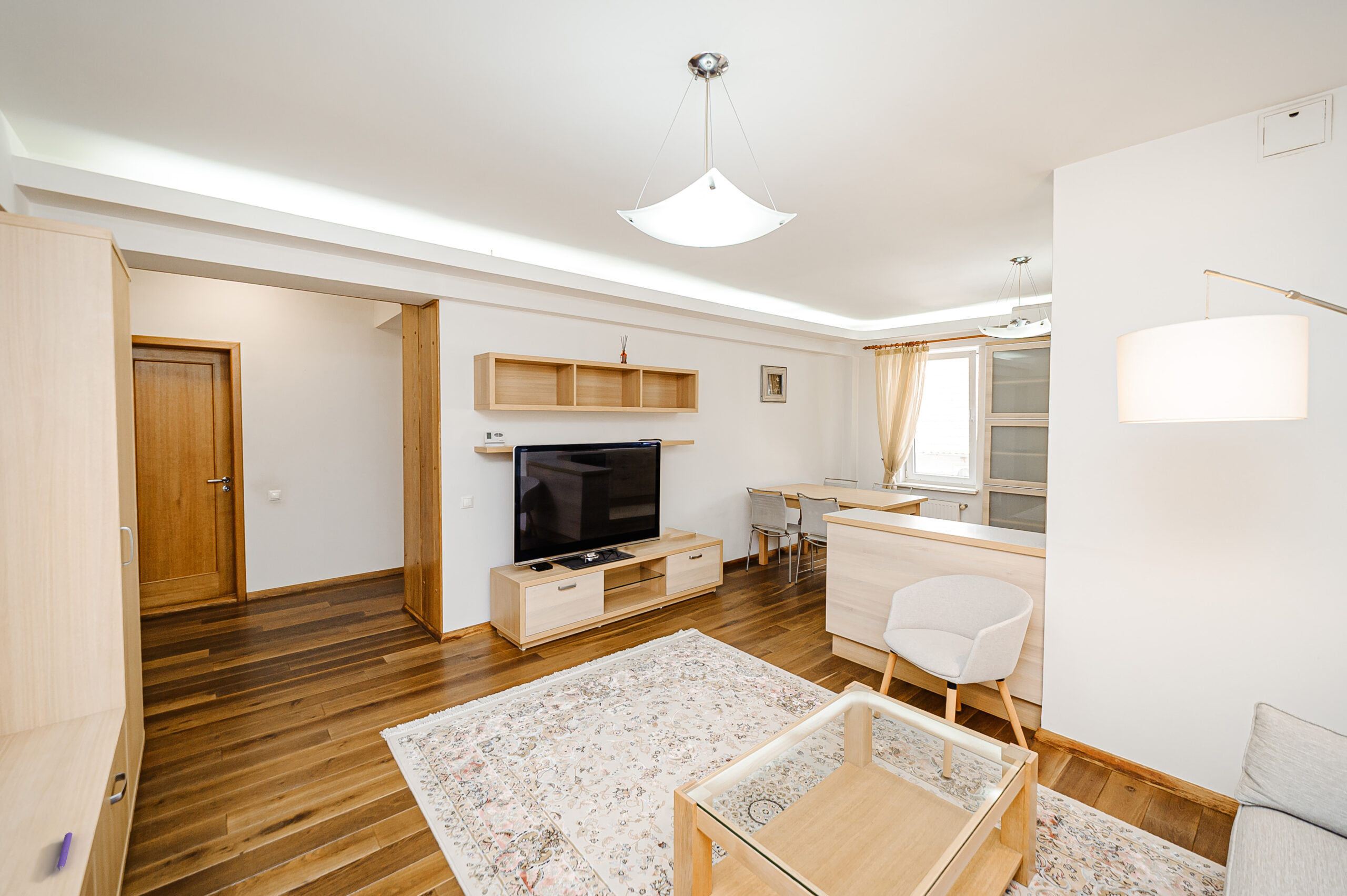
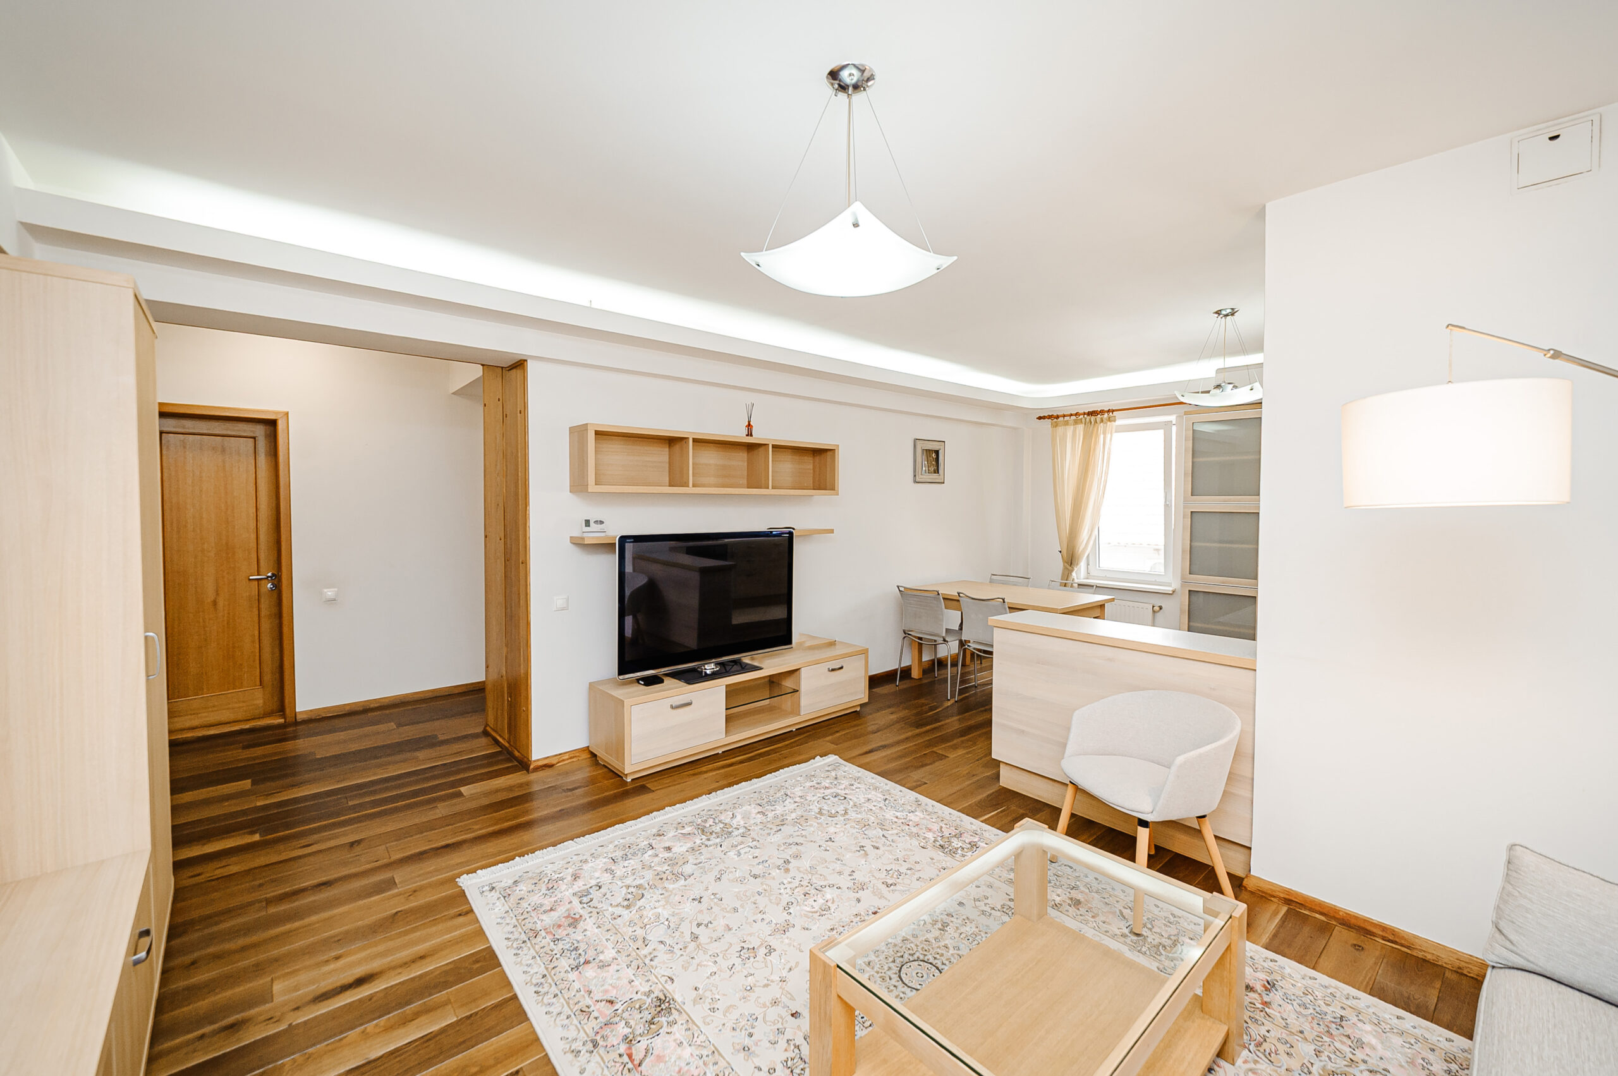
- pen [57,832,73,871]
